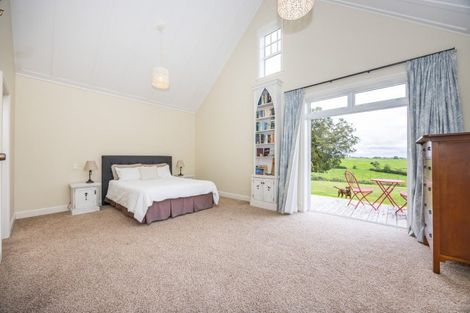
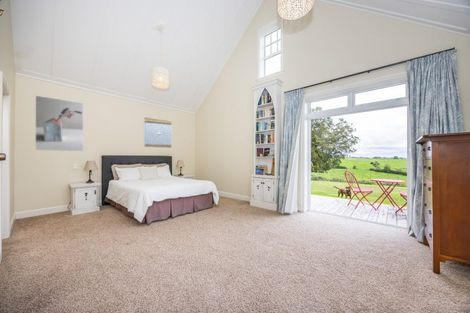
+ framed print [34,94,84,152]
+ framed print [143,116,173,149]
